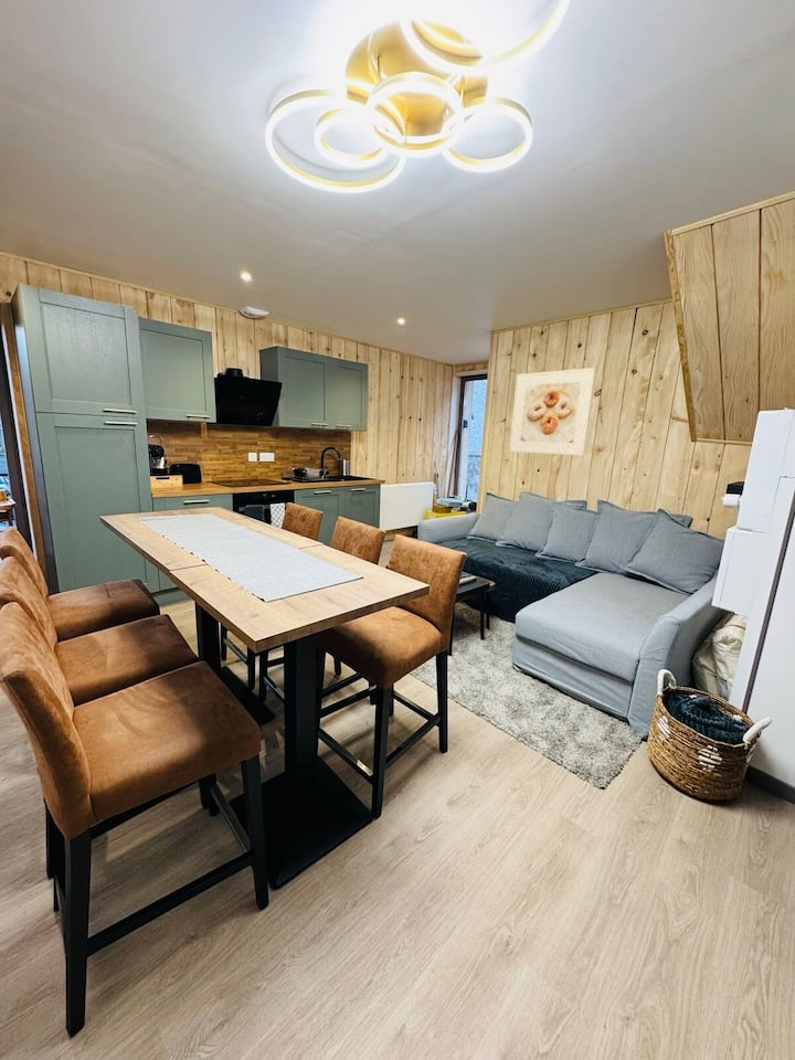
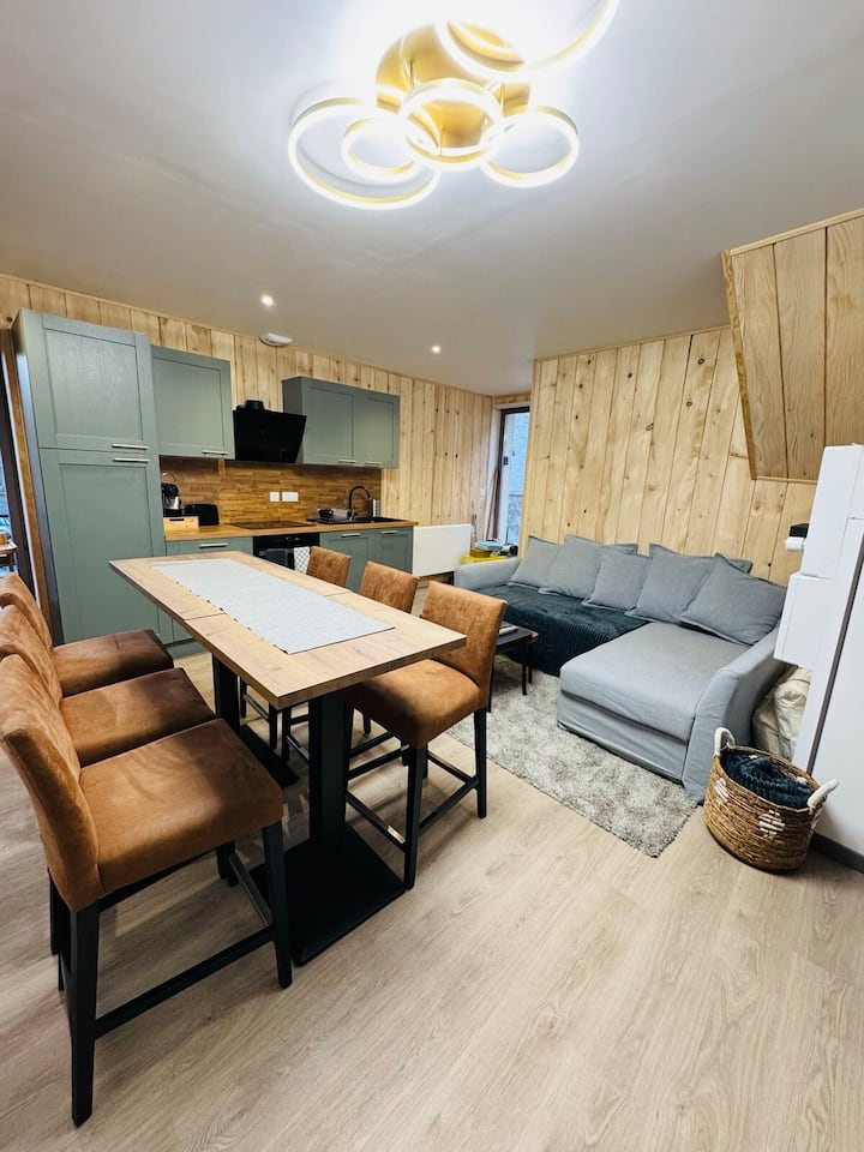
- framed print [508,367,597,457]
